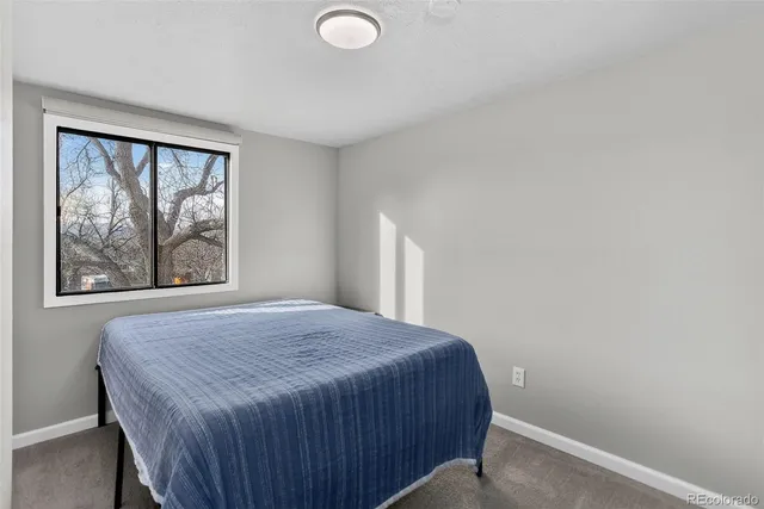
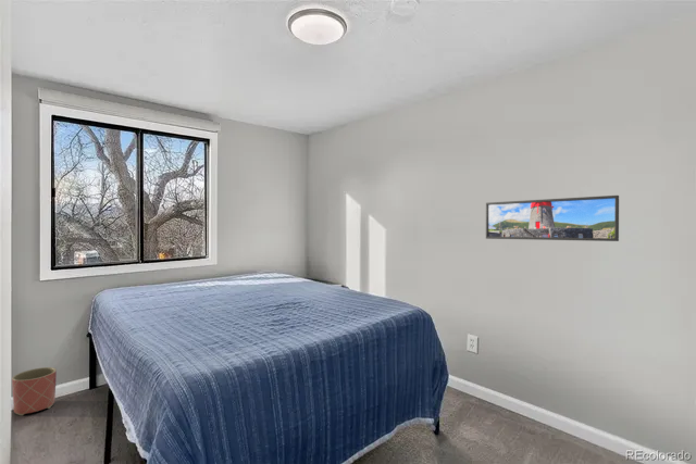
+ planter [11,366,58,416]
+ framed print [485,195,620,242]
